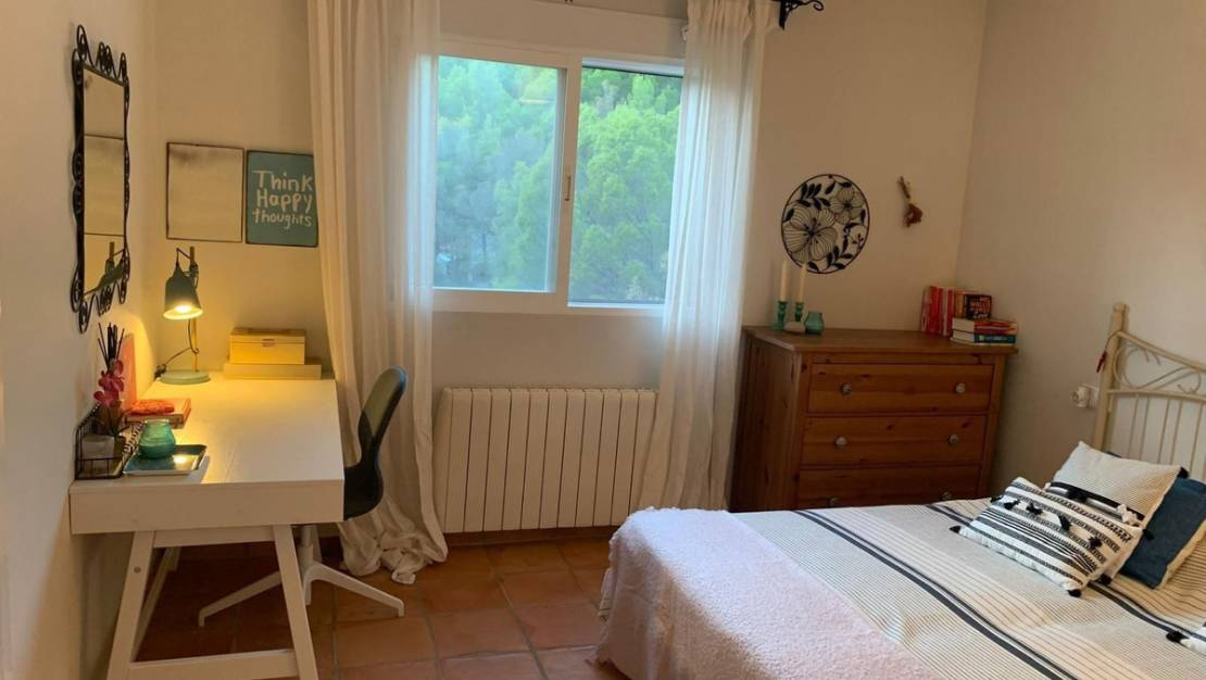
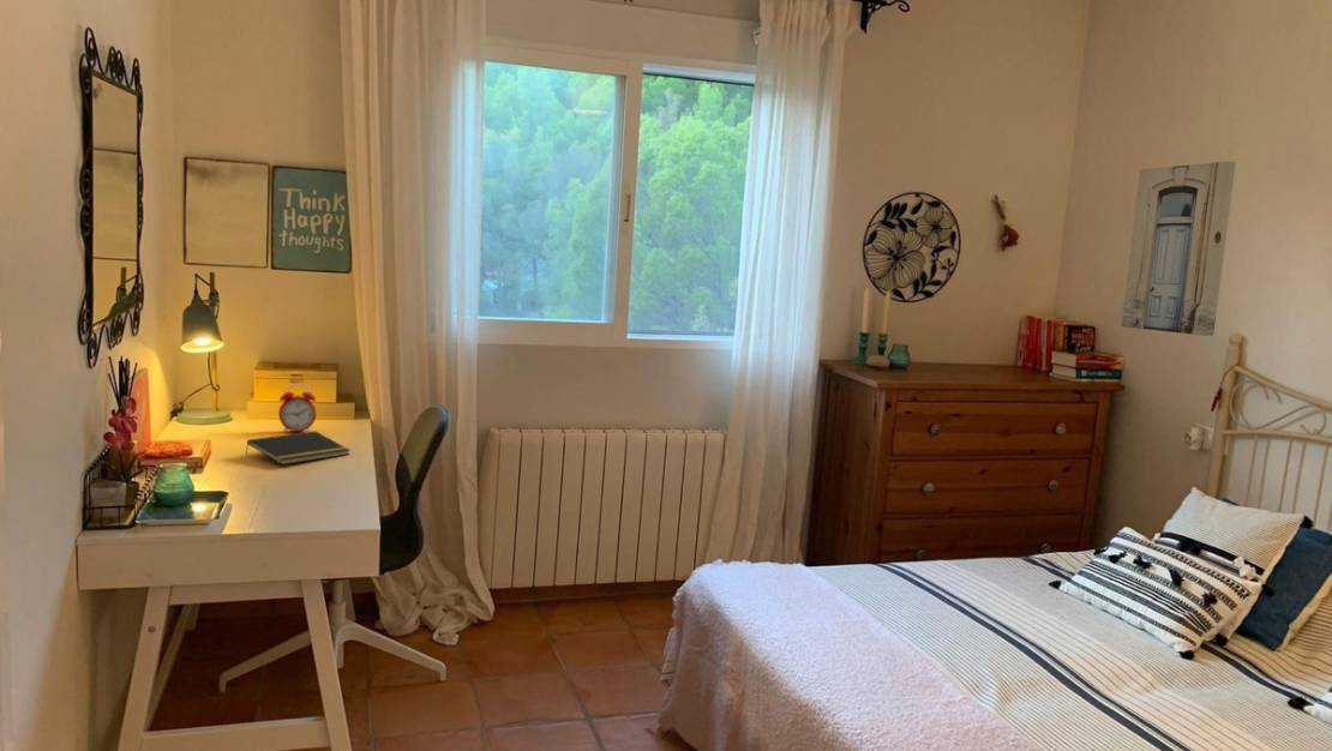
+ notepad [244,431,352,465]
+ alarm clock [277,384,317,433]
+ wall art [1121,161,1237,337]
